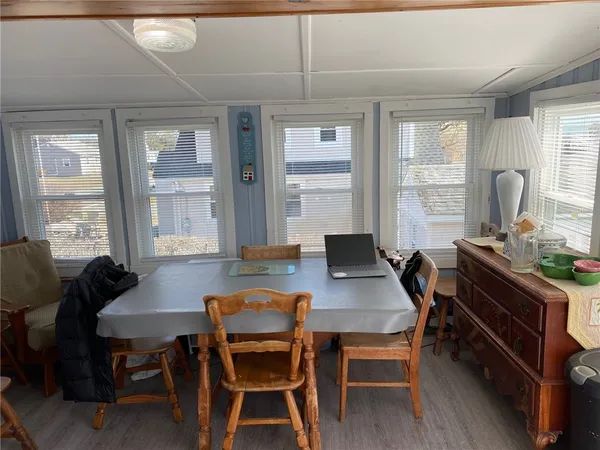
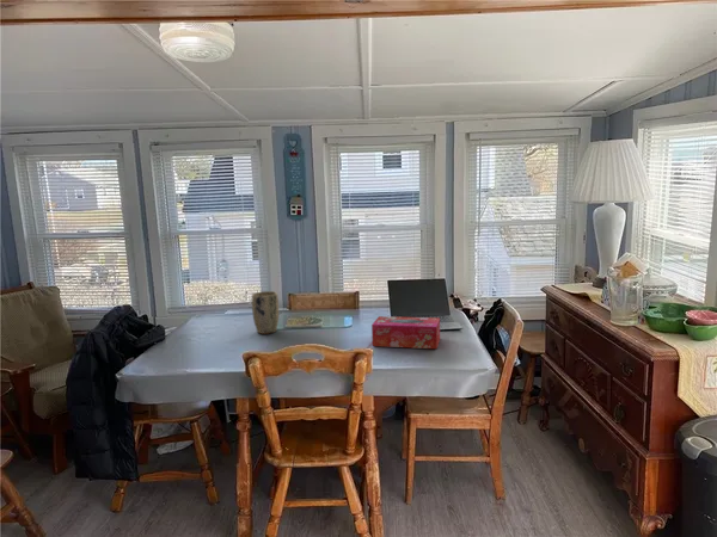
+ plant pot [251,290,280,335]
+ tissue box [370,315,441,350]
